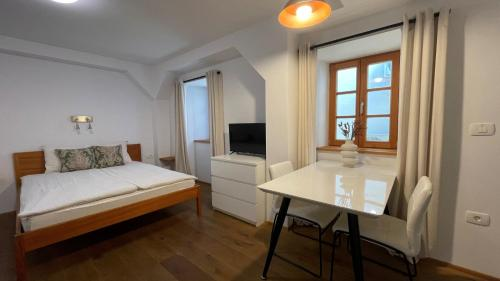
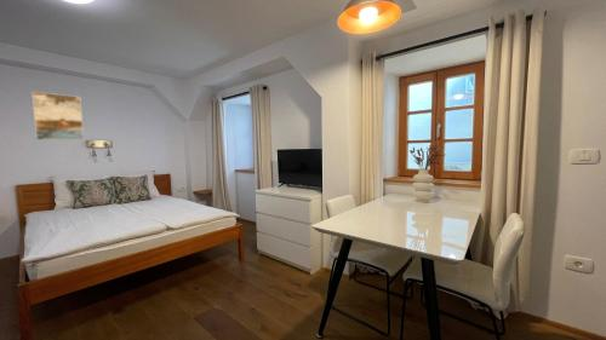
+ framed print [30,91,85,142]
